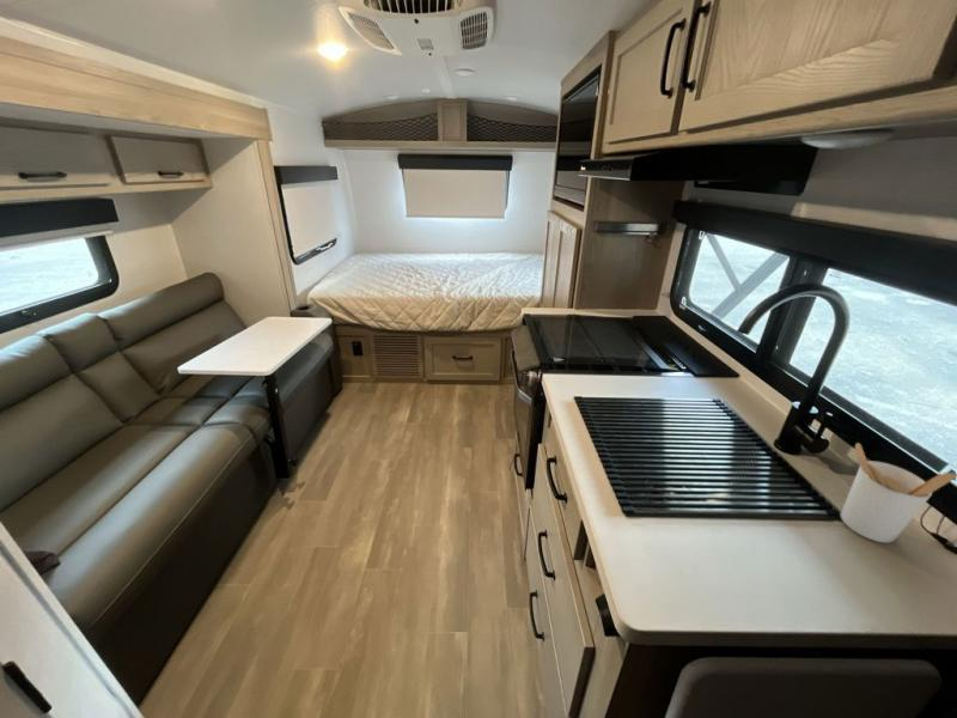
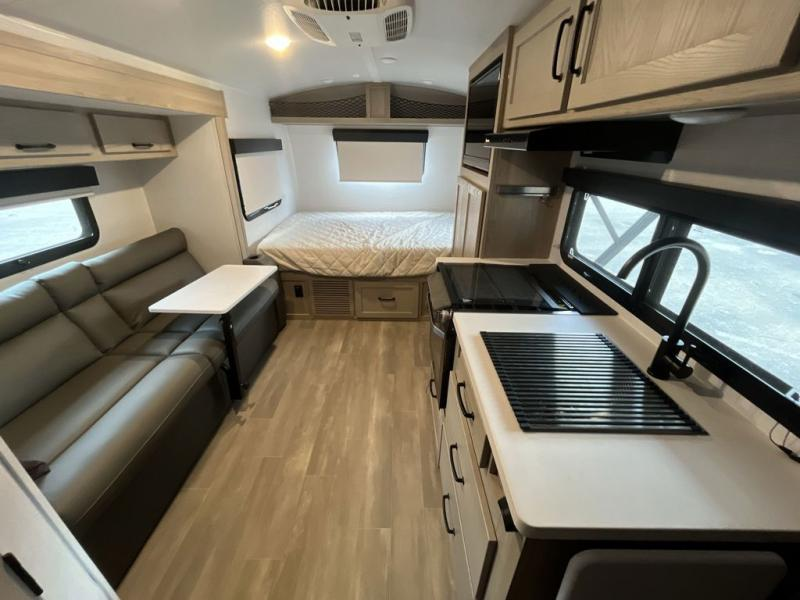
- utensil holder [840,442,957,543]
